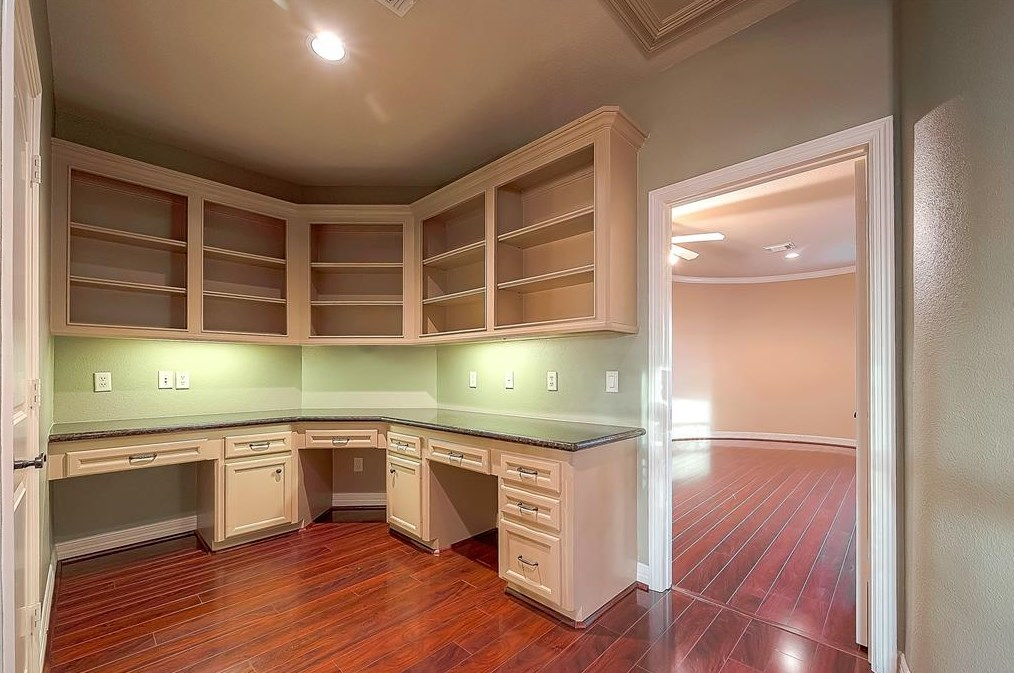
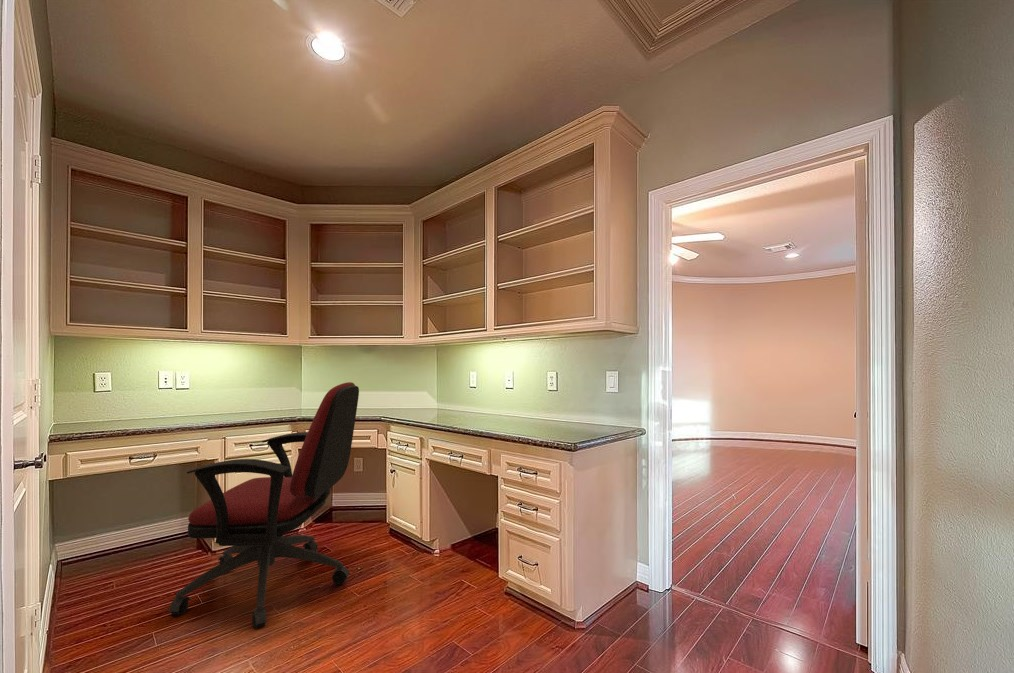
+ office chair [168,381,360,630]
